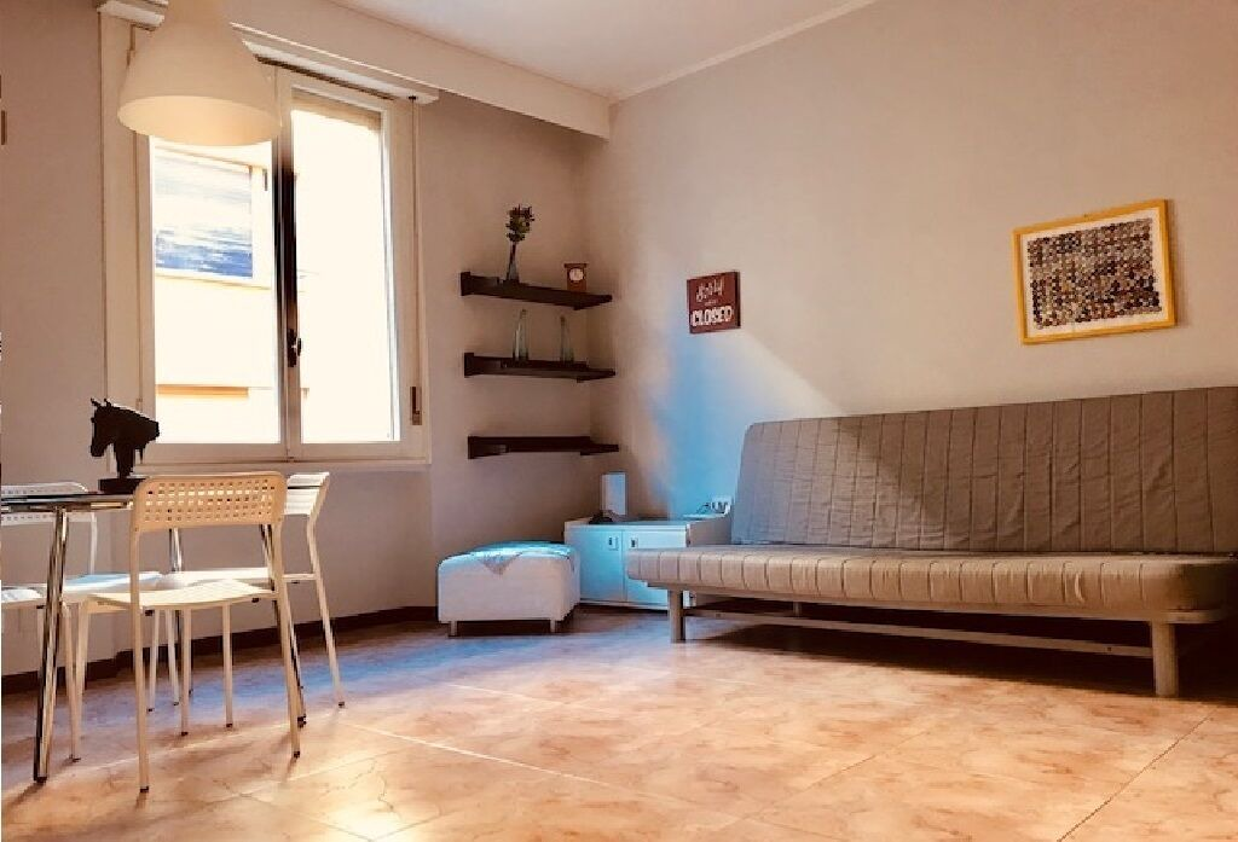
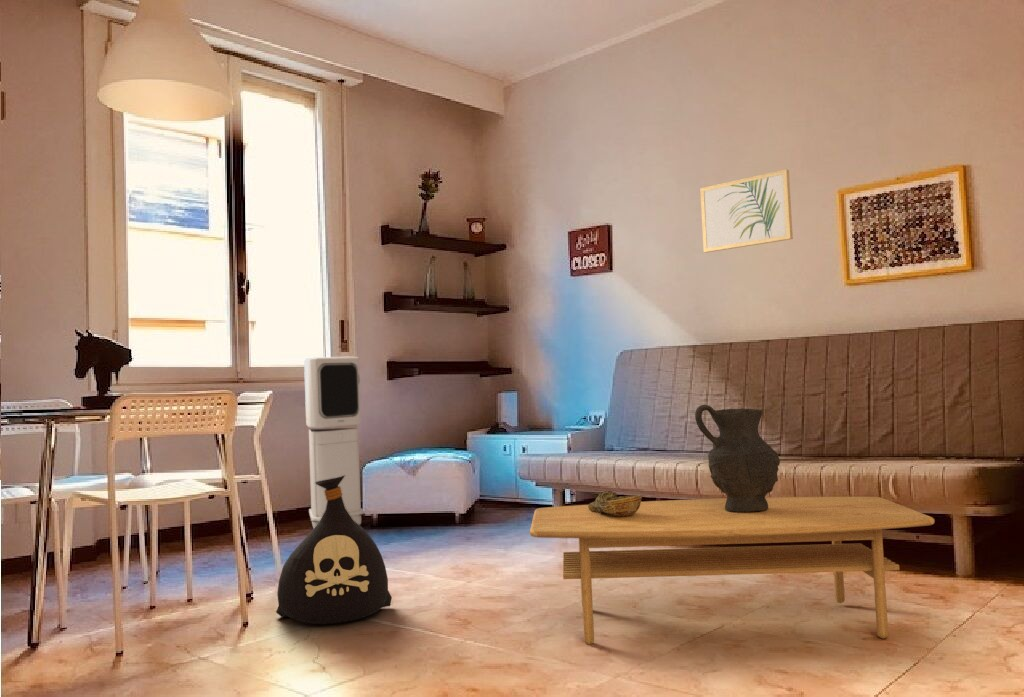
+ bag [275,475,393,625]
+ wall art [699,169,794,254]
+ decorative vase [694,404,781,512]
+ coffee table [529,496,936,646]
+ air purifier [303,356,365,529]
+ decorative bowl [588,490,643,517]
